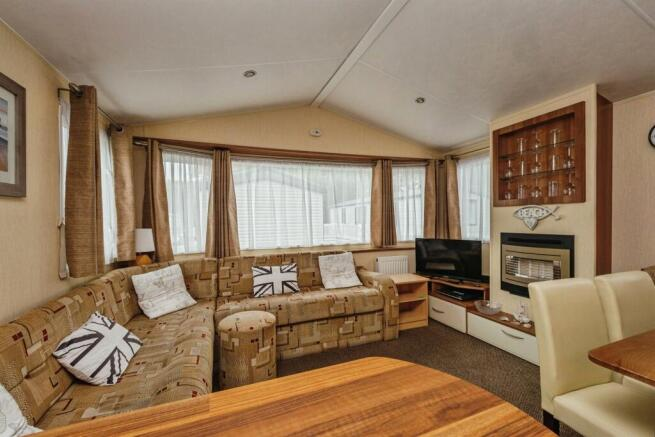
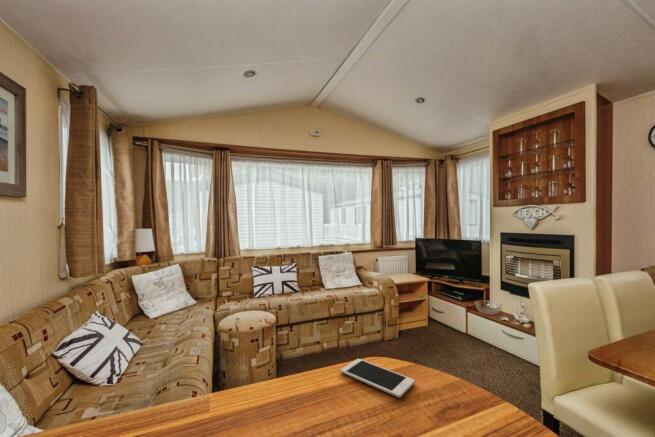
+ cell phone [340,358,416,399]
